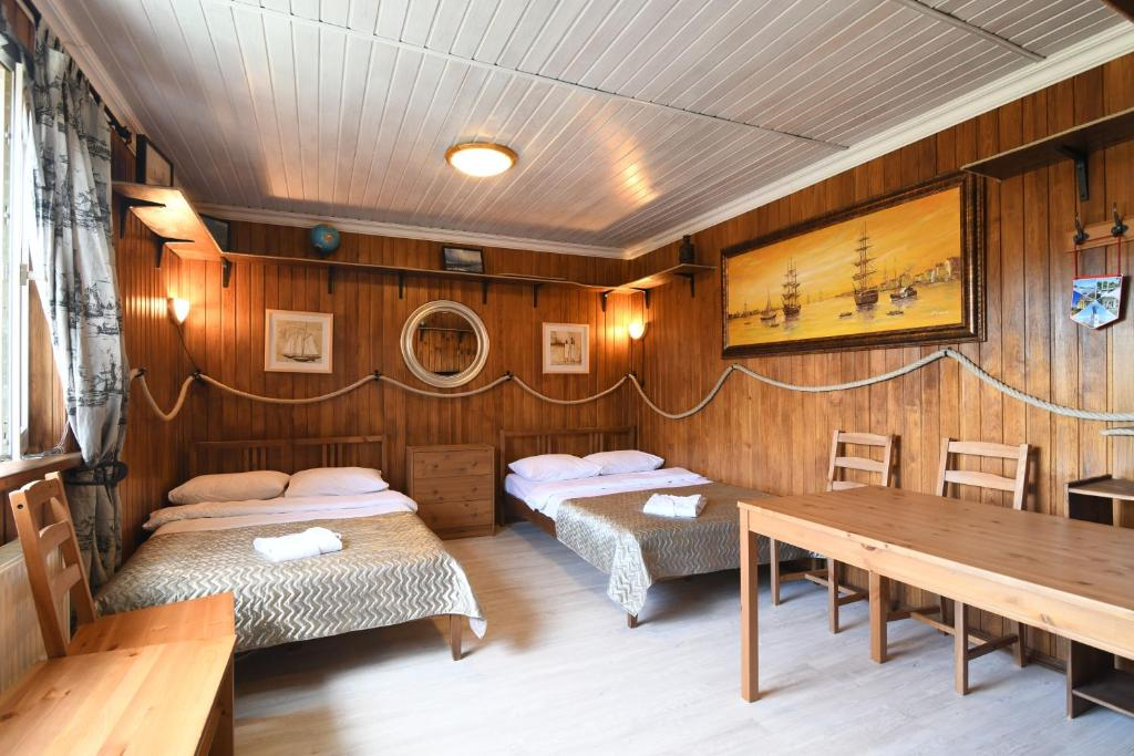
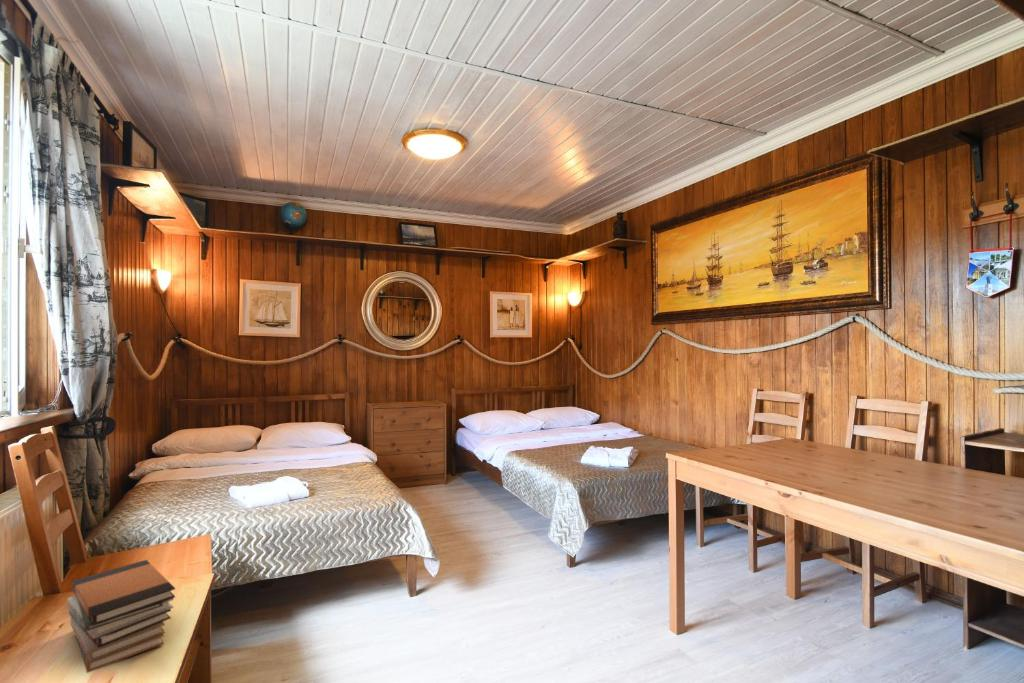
+ book stack [66,559,176,674]
